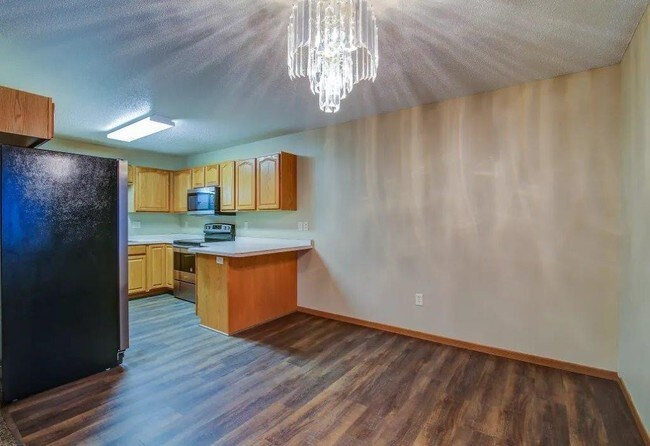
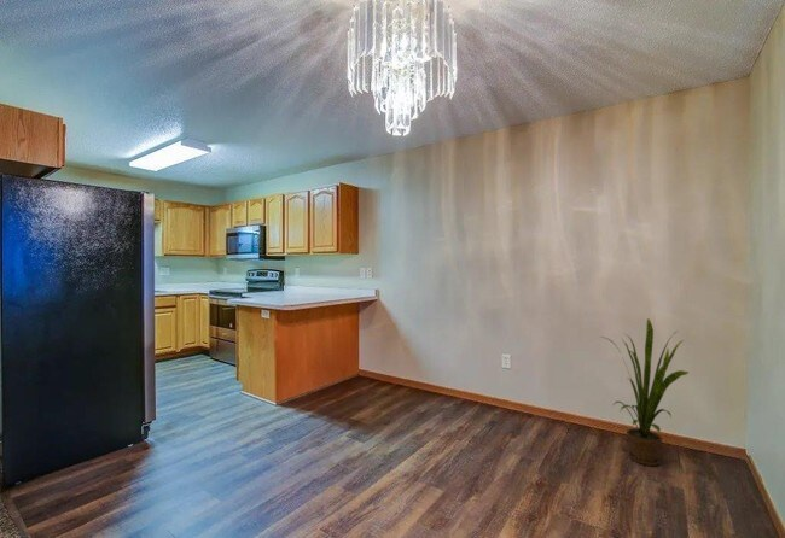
+ house plant [600,317,690,467]
